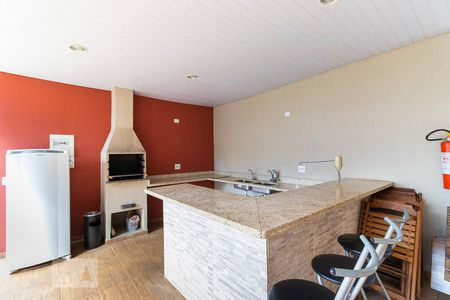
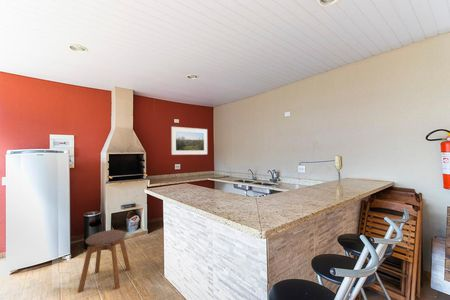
+ stool [77,229,131,294]
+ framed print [171,126,208,156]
